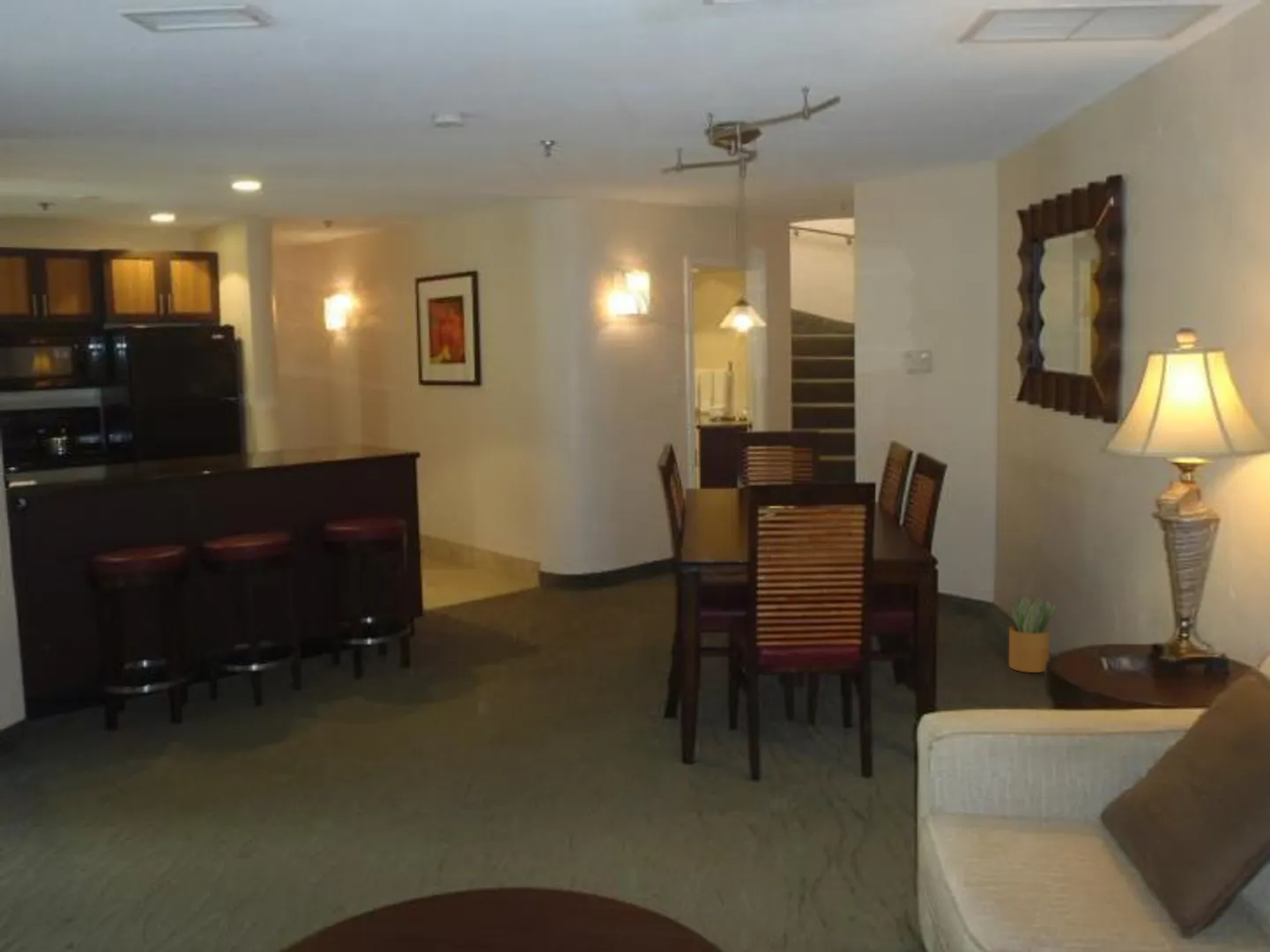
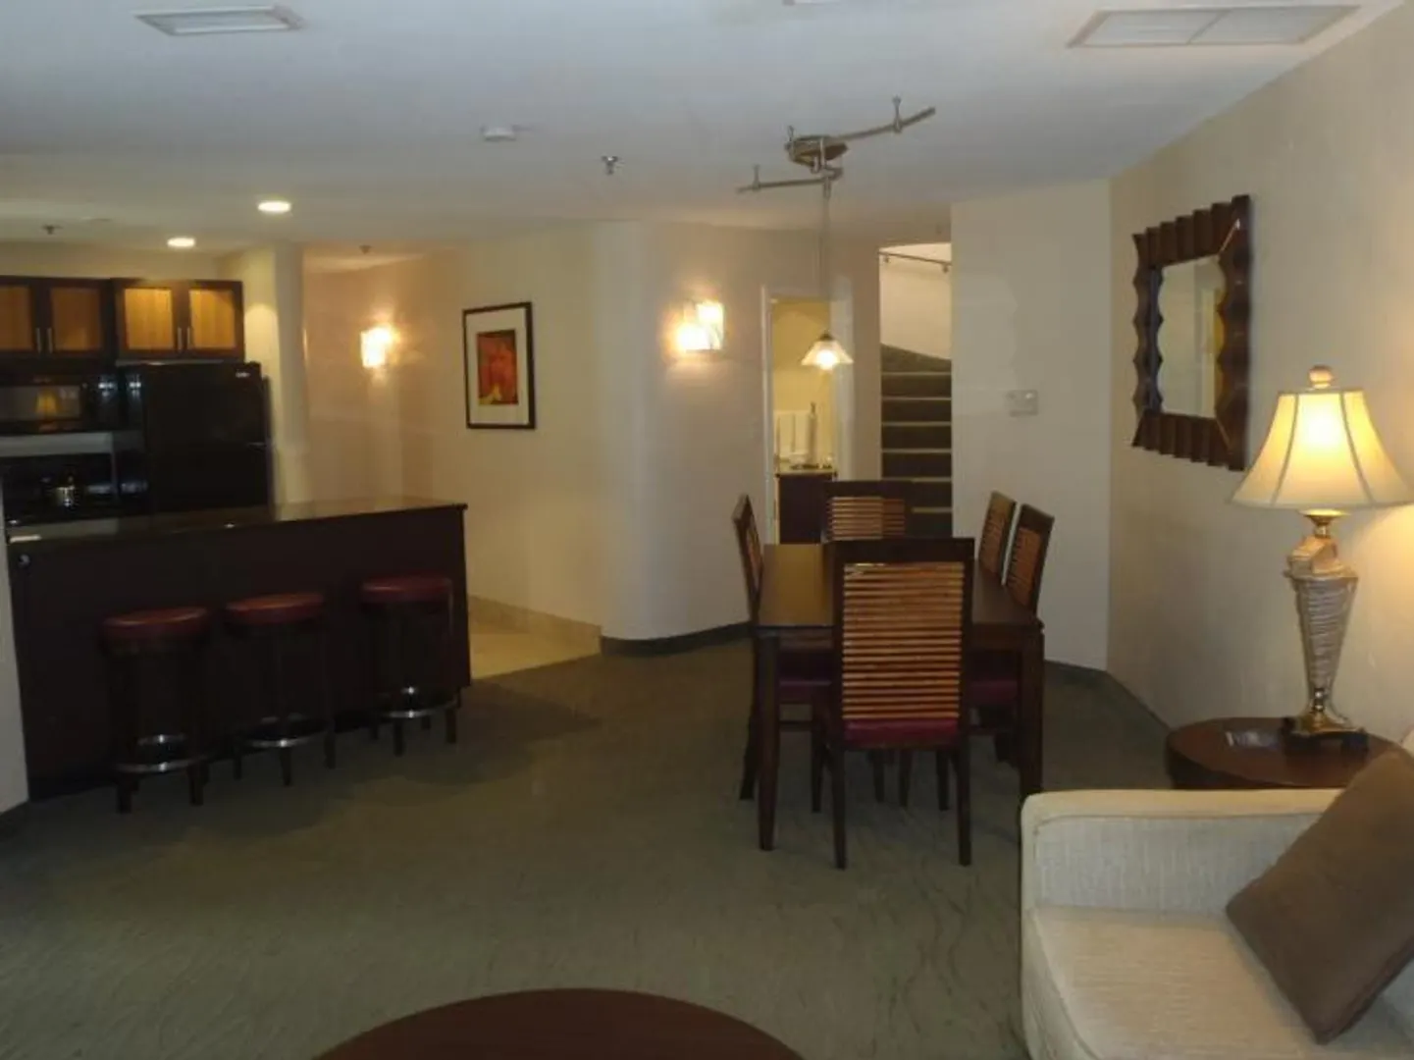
- potted plant [1006,595,1057,673]
